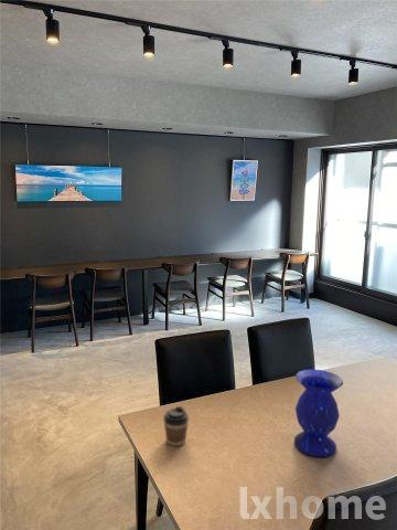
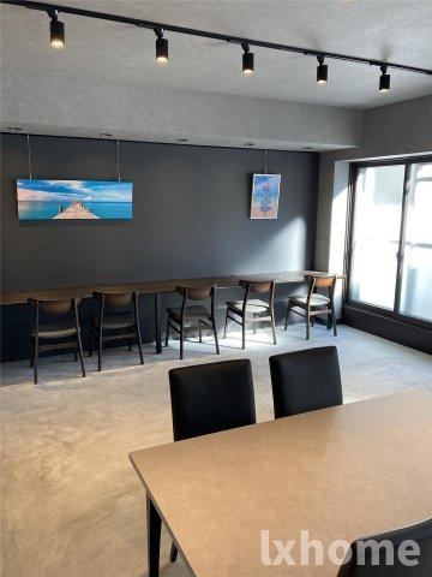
- coffee cup [162,405,190,447]
- vase [293,369,344,458]
